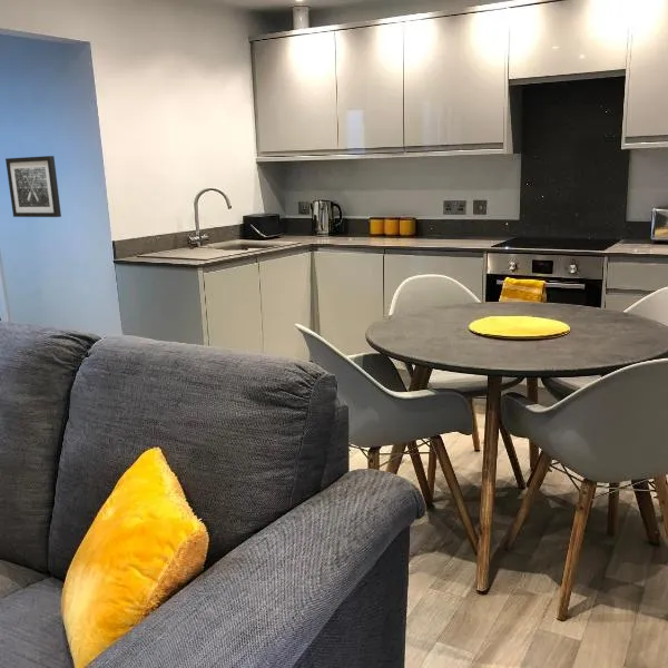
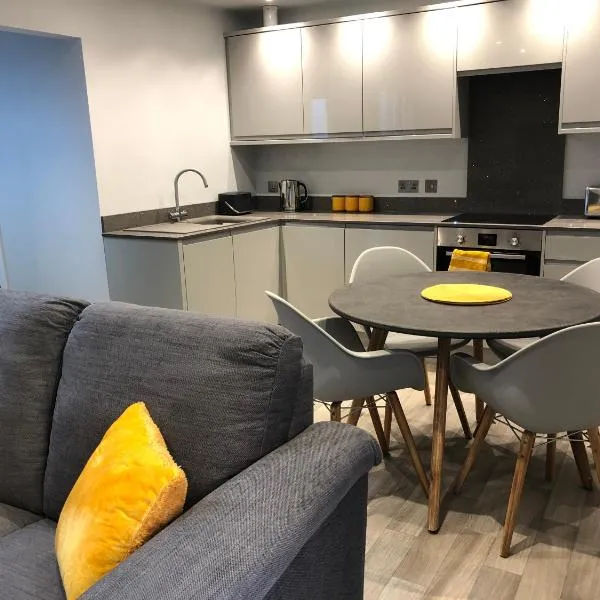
- wall art [4,155,62,218]
